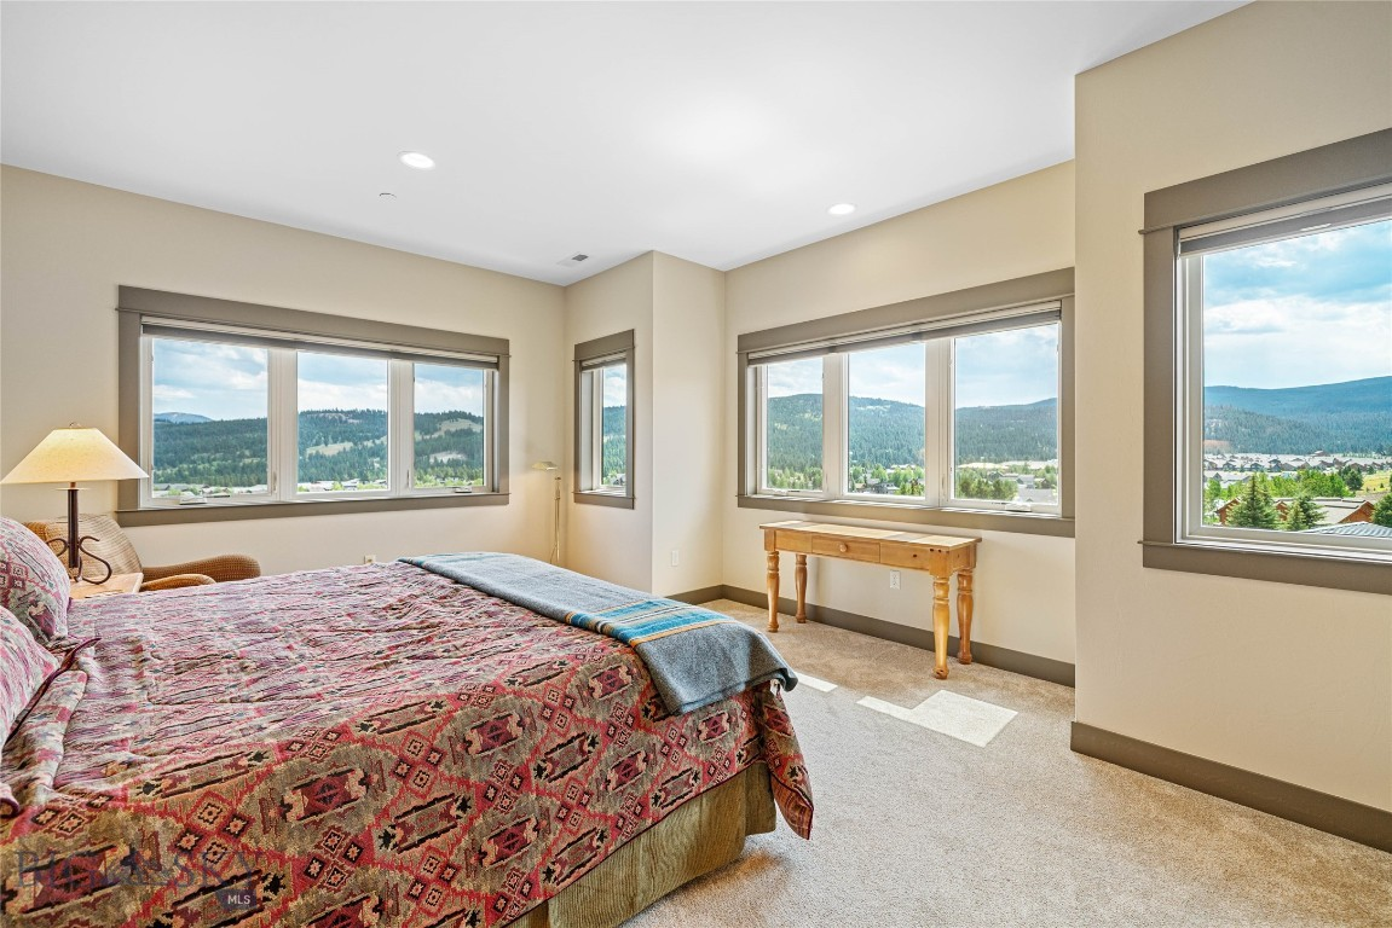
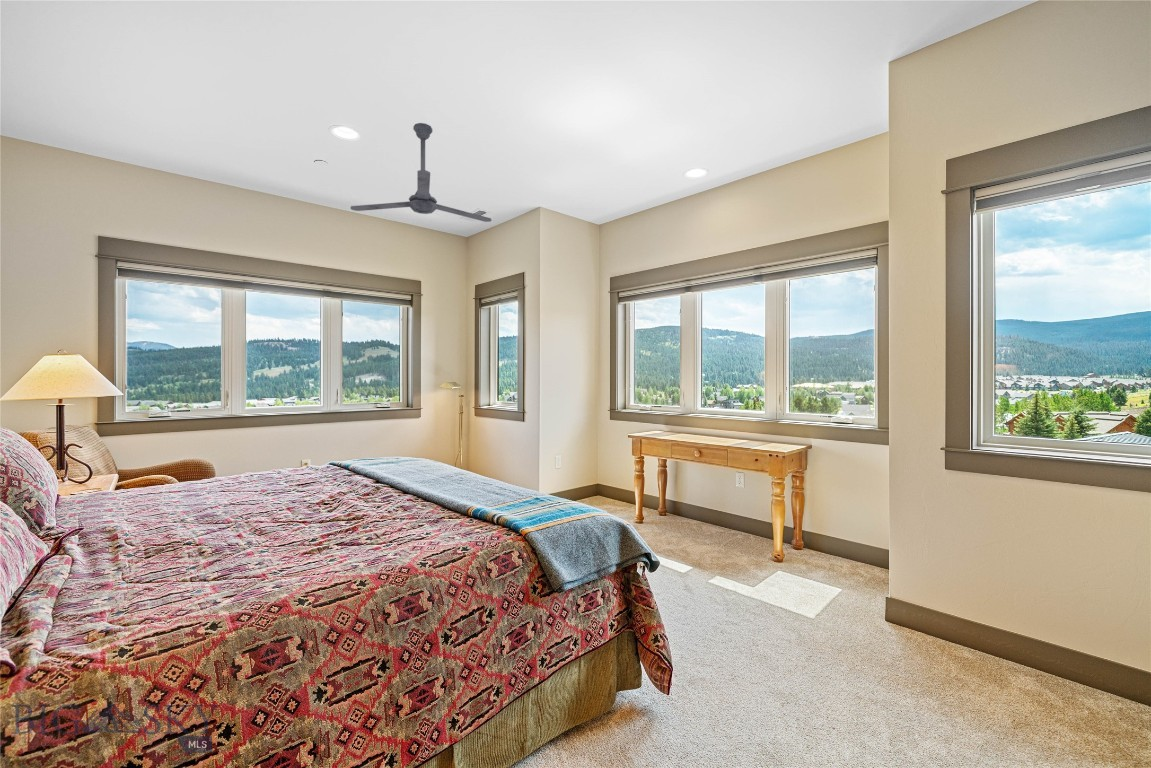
+ ceiling fan [350,122,492,223]
